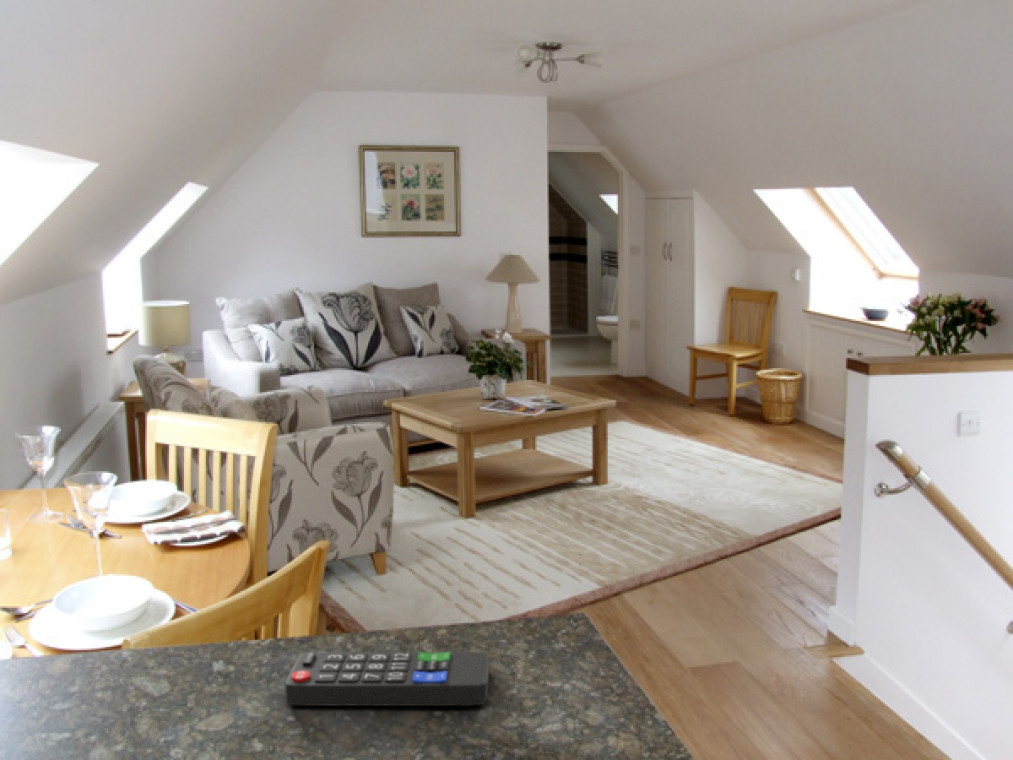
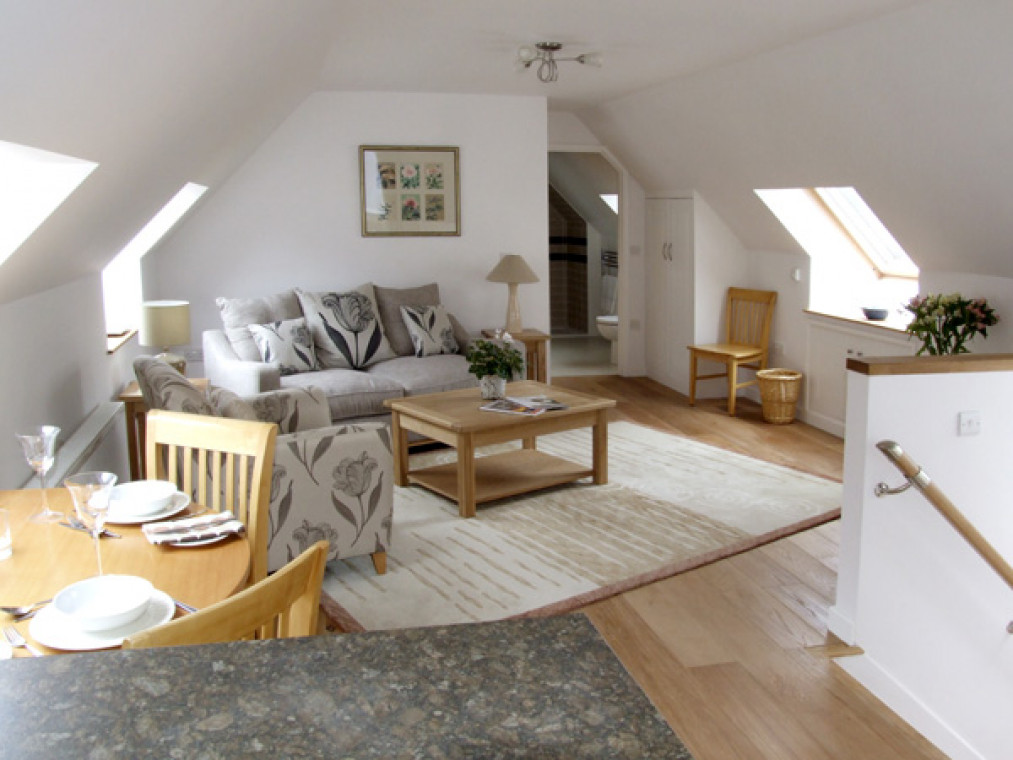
- remote control [284,651,490,707]
